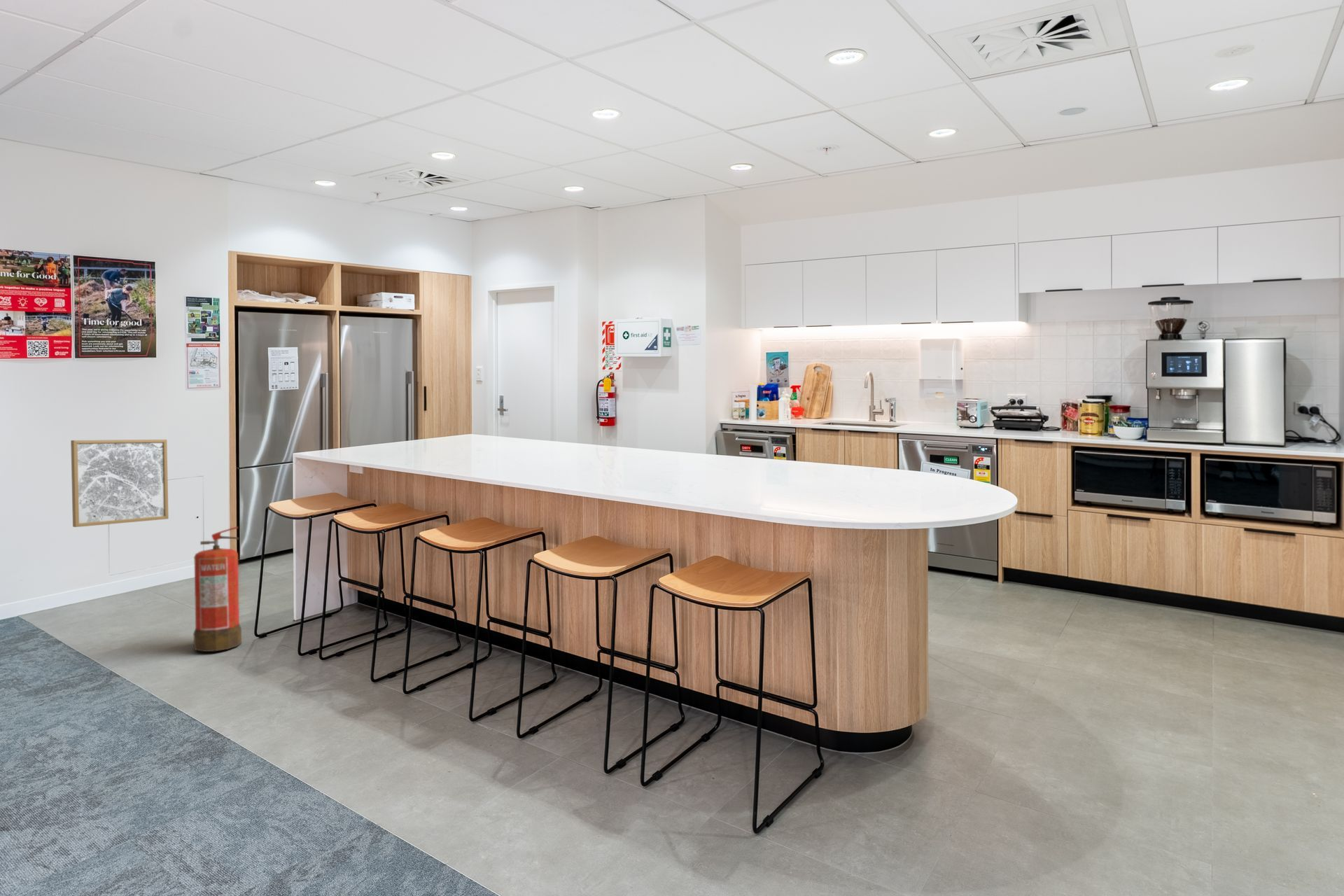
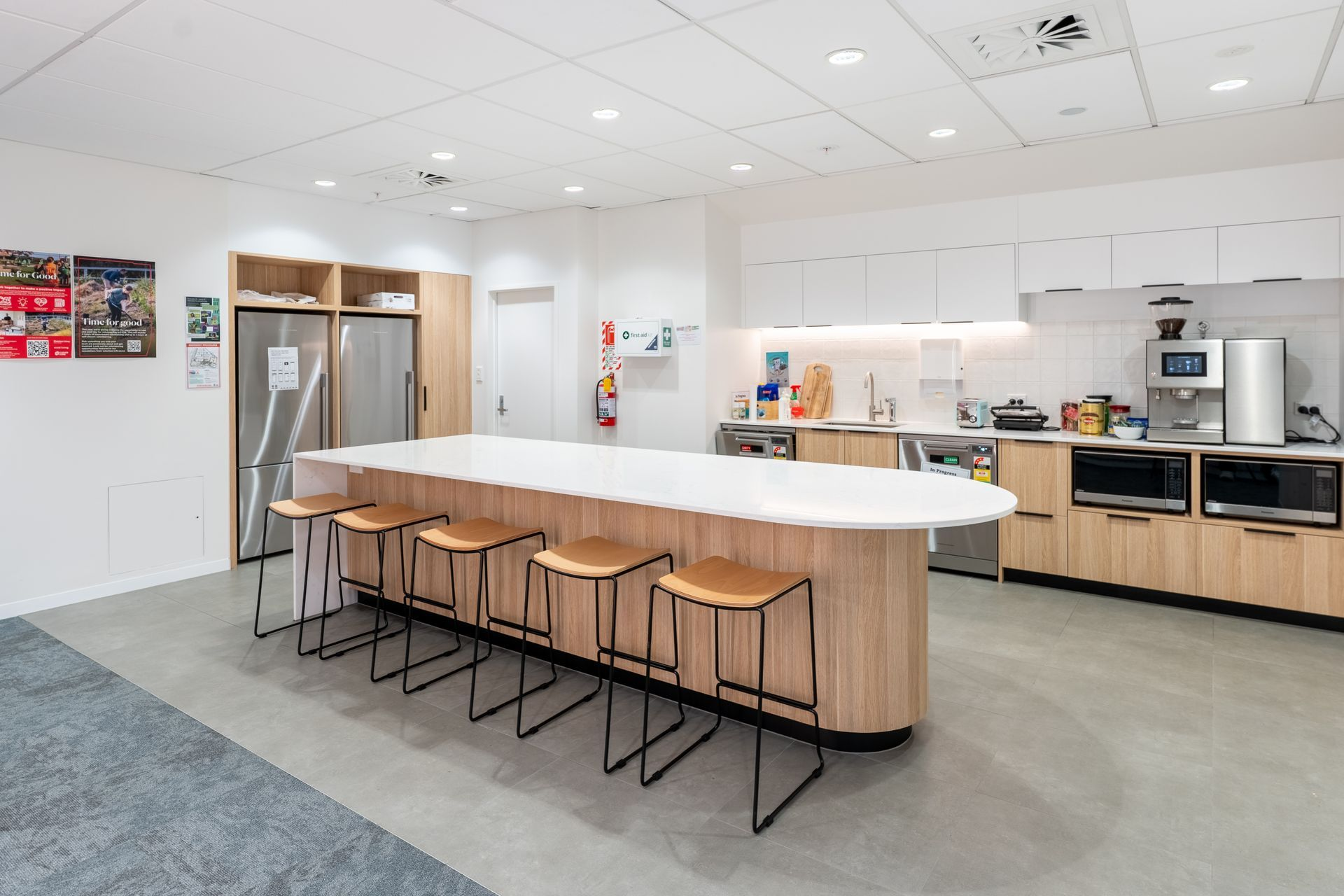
- wall art [70,439,169,528]
- fire extinguisher [193,526,242,652]
